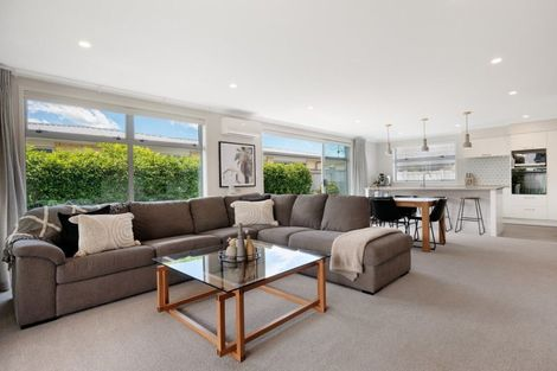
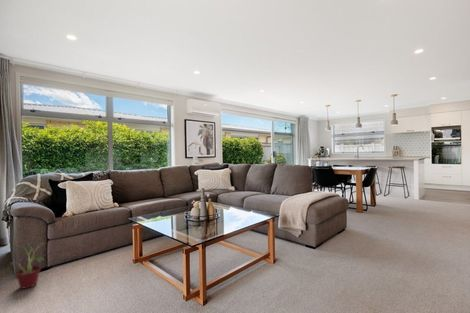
+ potted plant [9,242,46,290]
